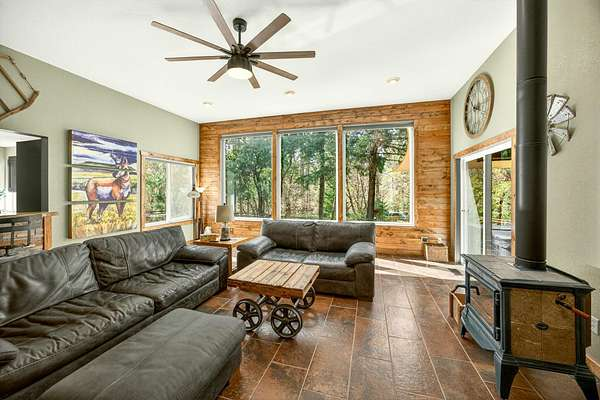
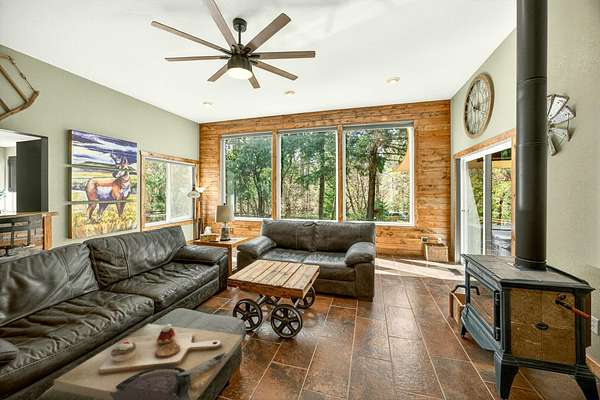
+ decorative tray [52,322,244,400]
